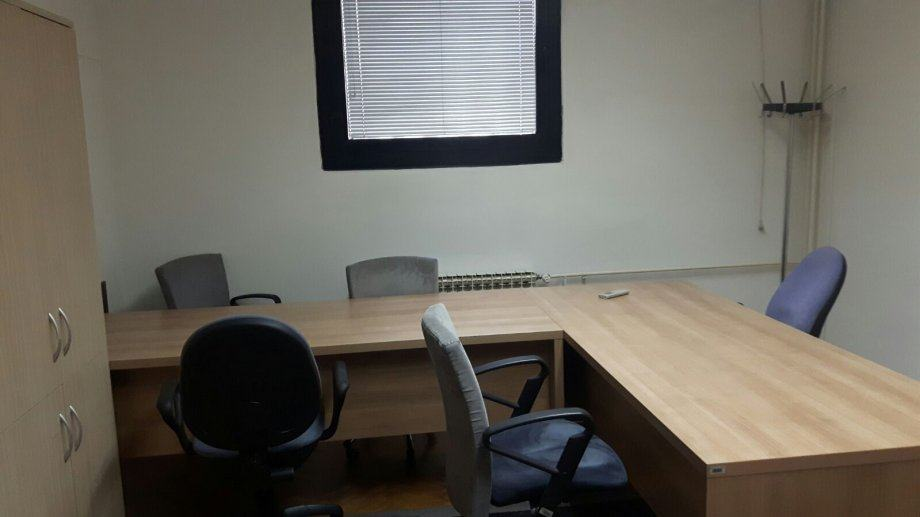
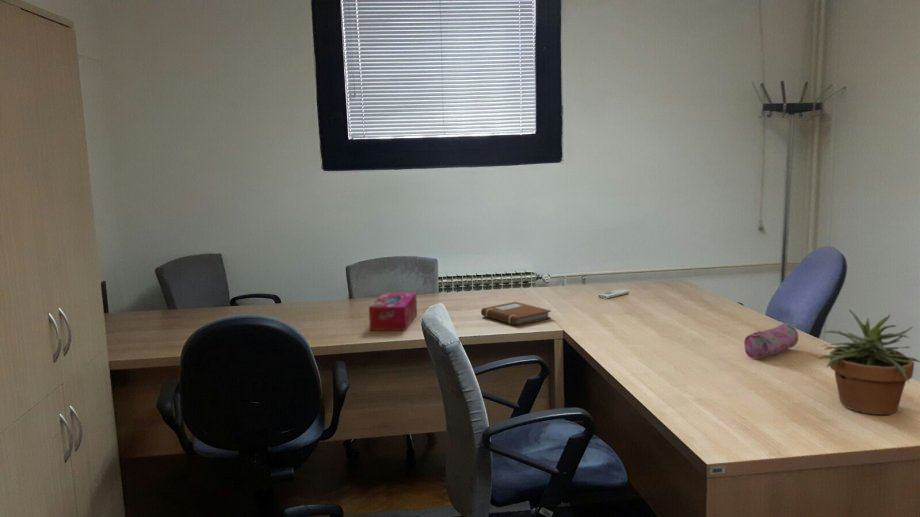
+ potted plant [818,308,920,416]
+ pencil case [743,322,799,360]
+ tissue box [368,292,418,331]
+ notebook [480,301,552,327]
